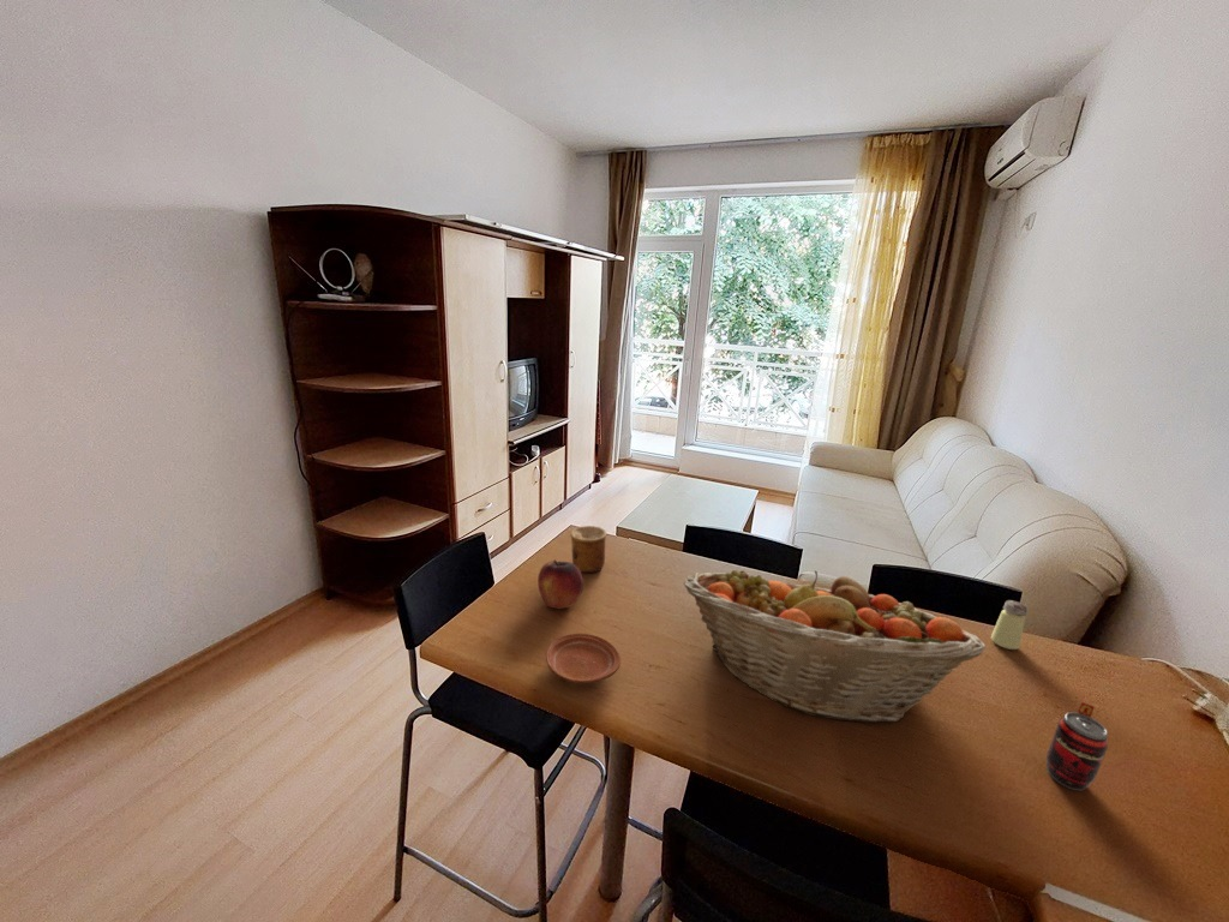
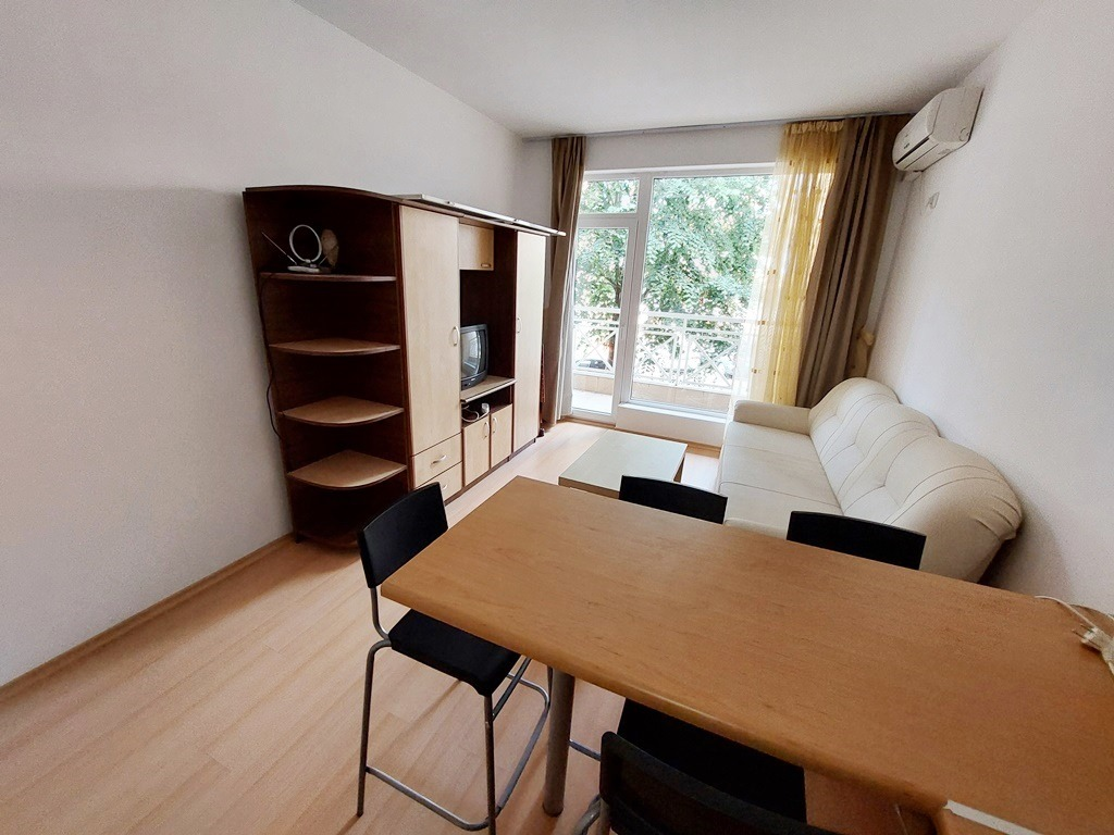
- fruit [536,558,584,610]
- beverage can [1045,701,1109,791]
- plate [545,633,622,685]
- saltshaker [990,599,1029,651]
- fruit basket [683,569,987,724]
- cup [570,525,607,574]
